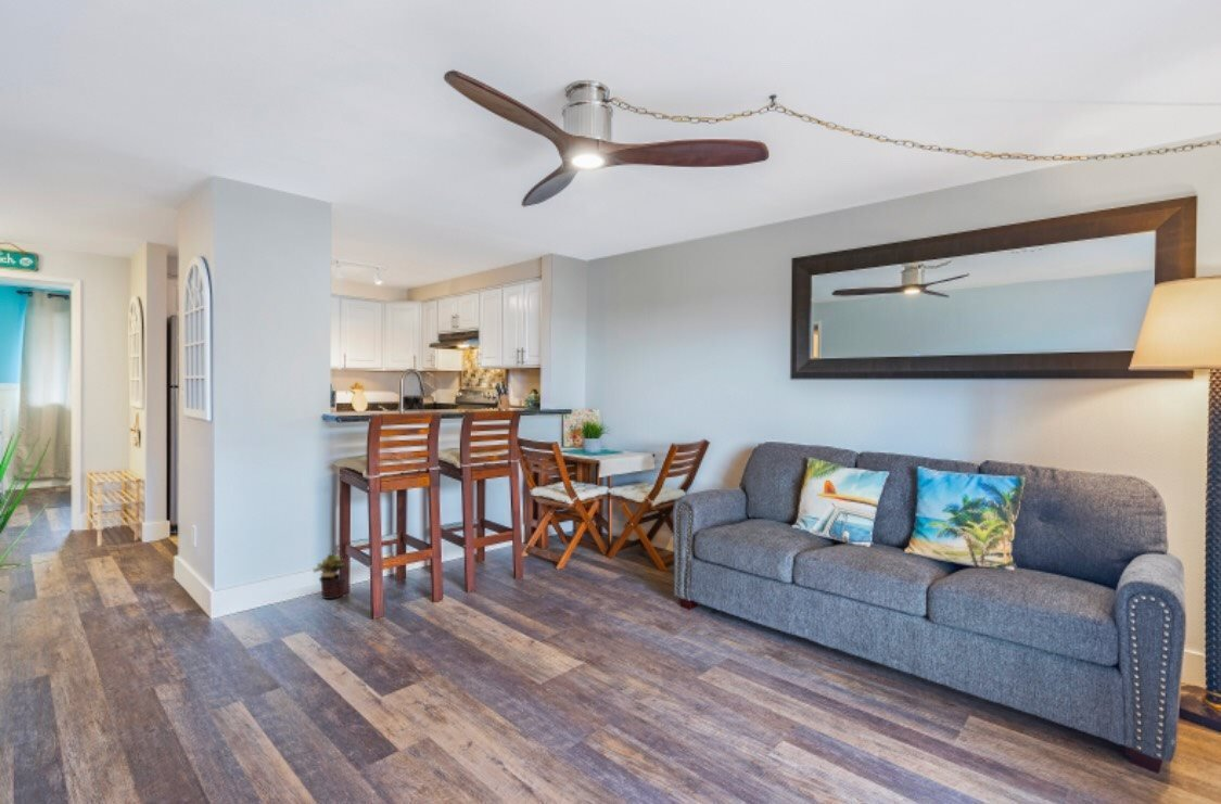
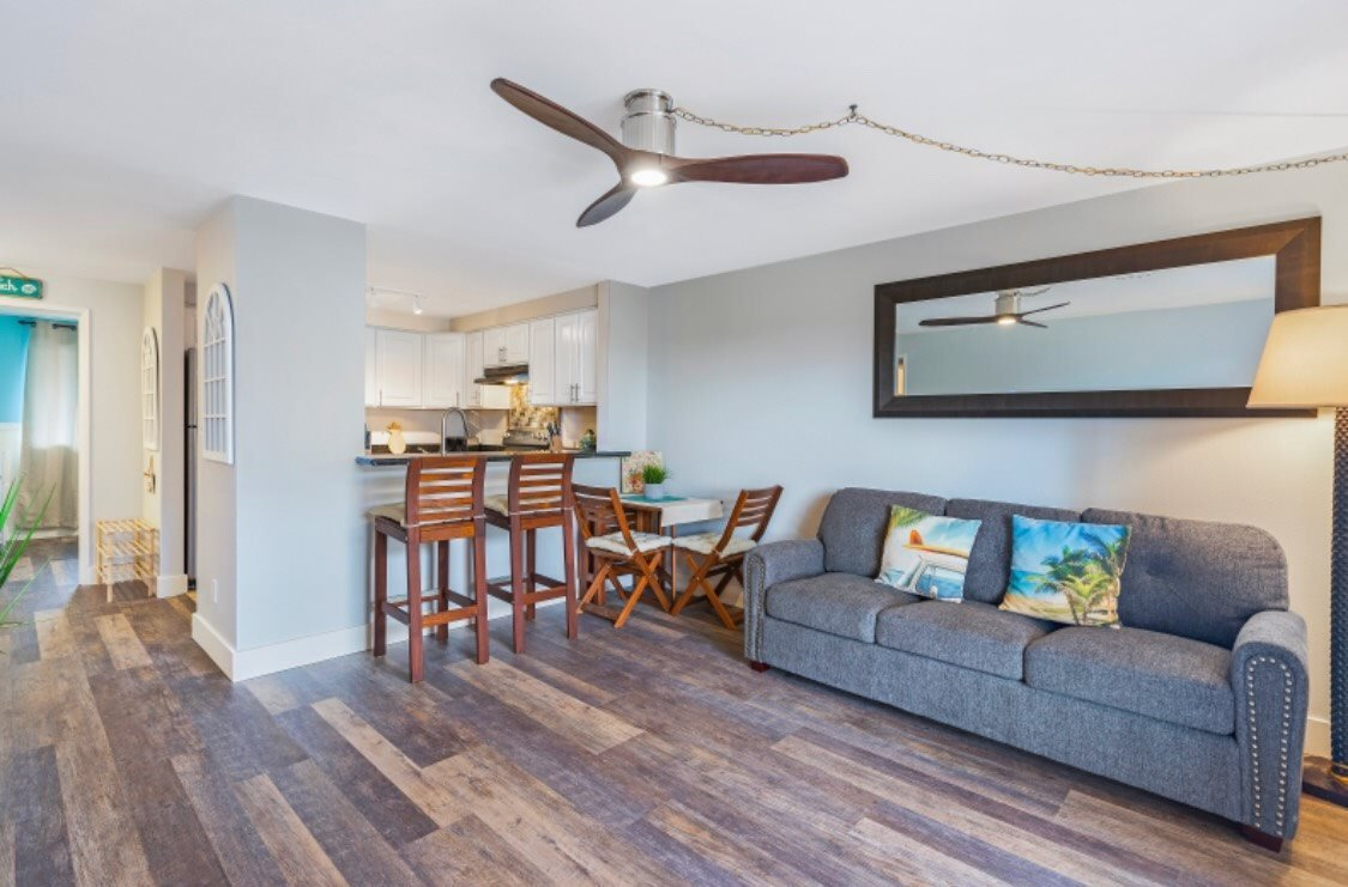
- potted plant [311,552,349,600]
